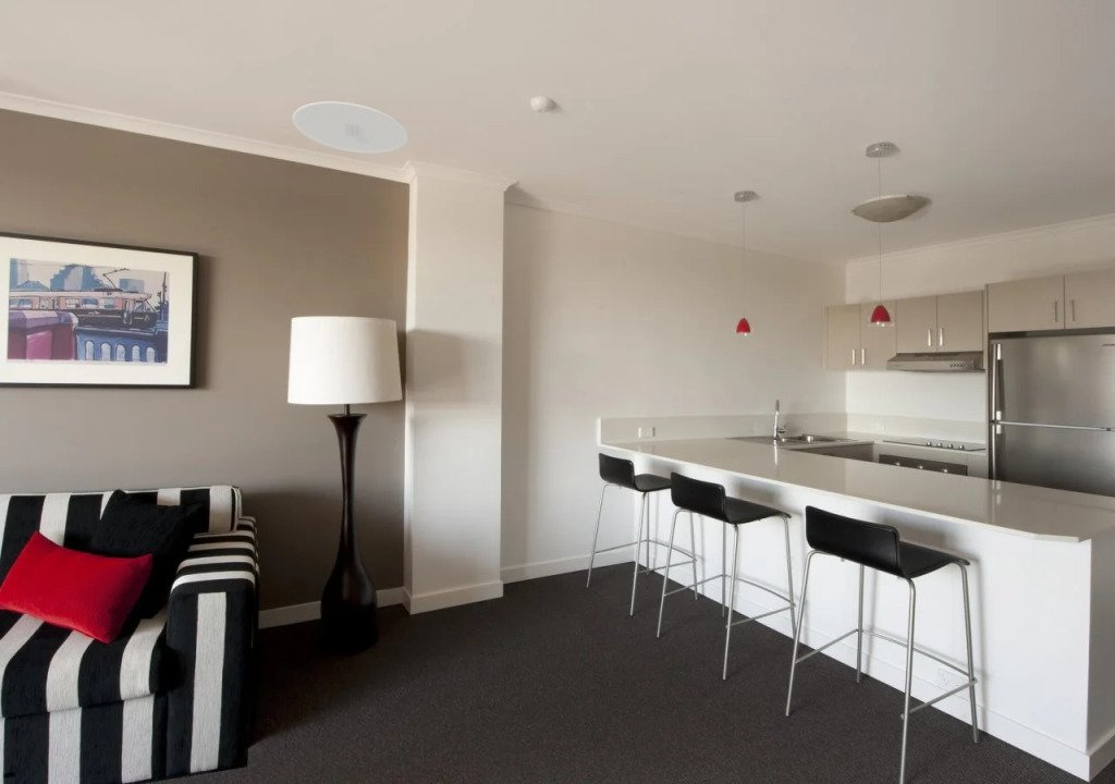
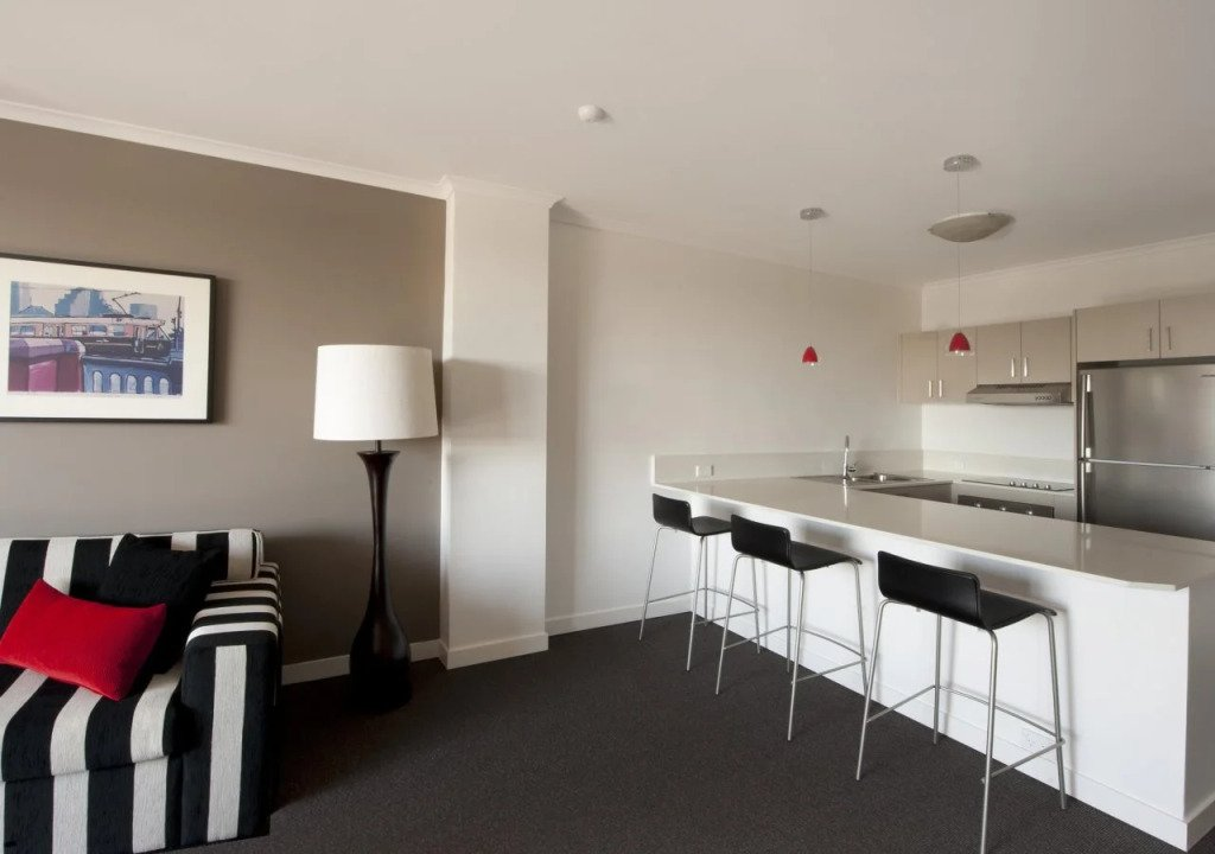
- ceiling light [292,100,408,155]
